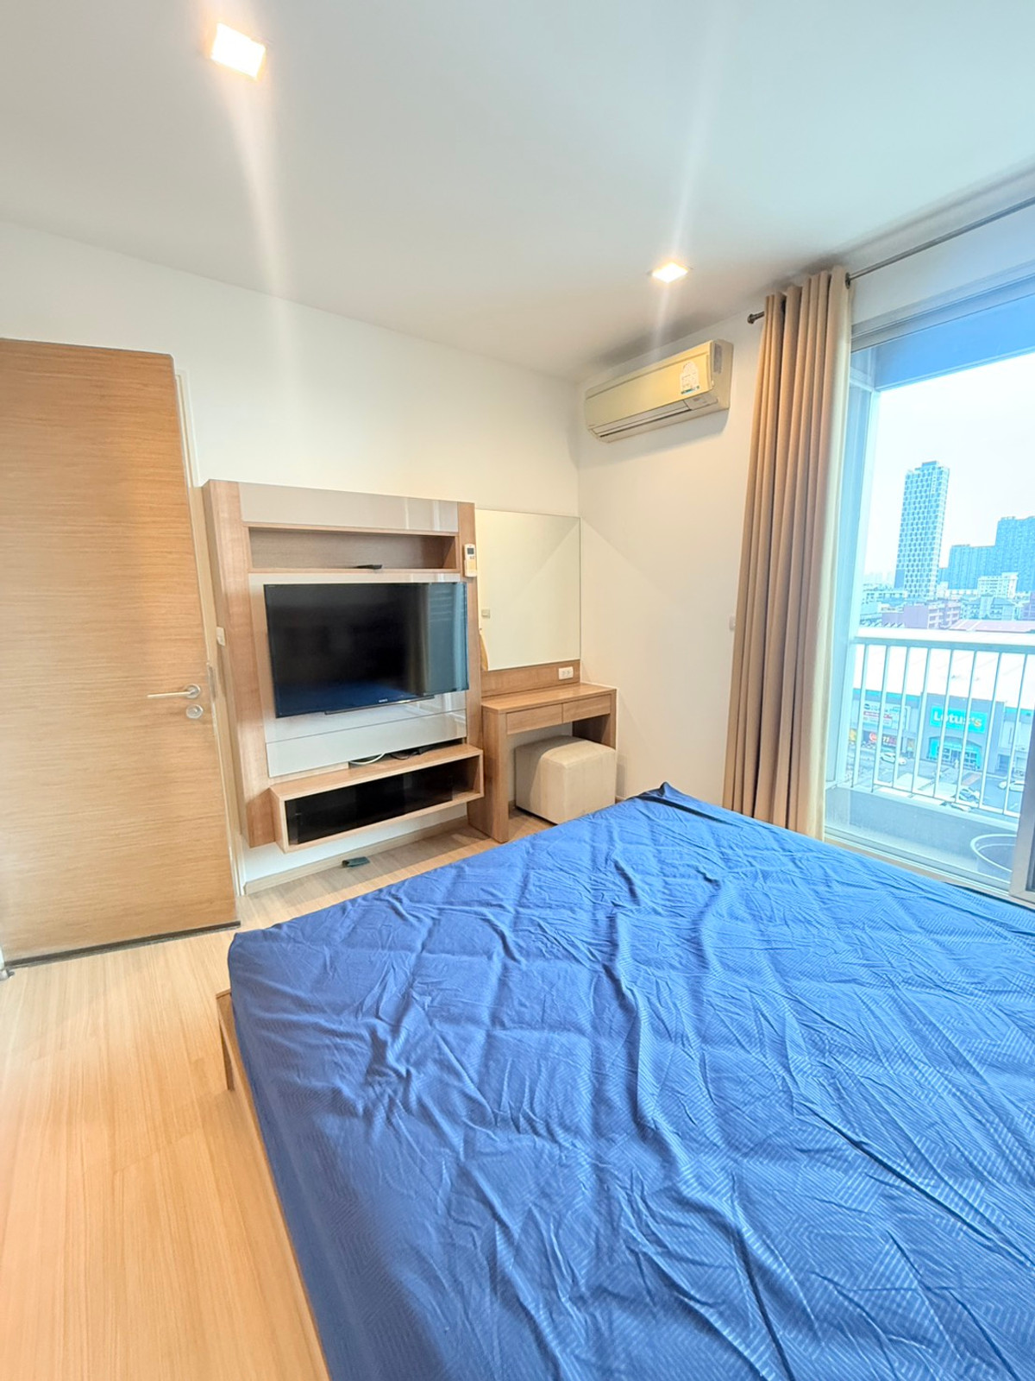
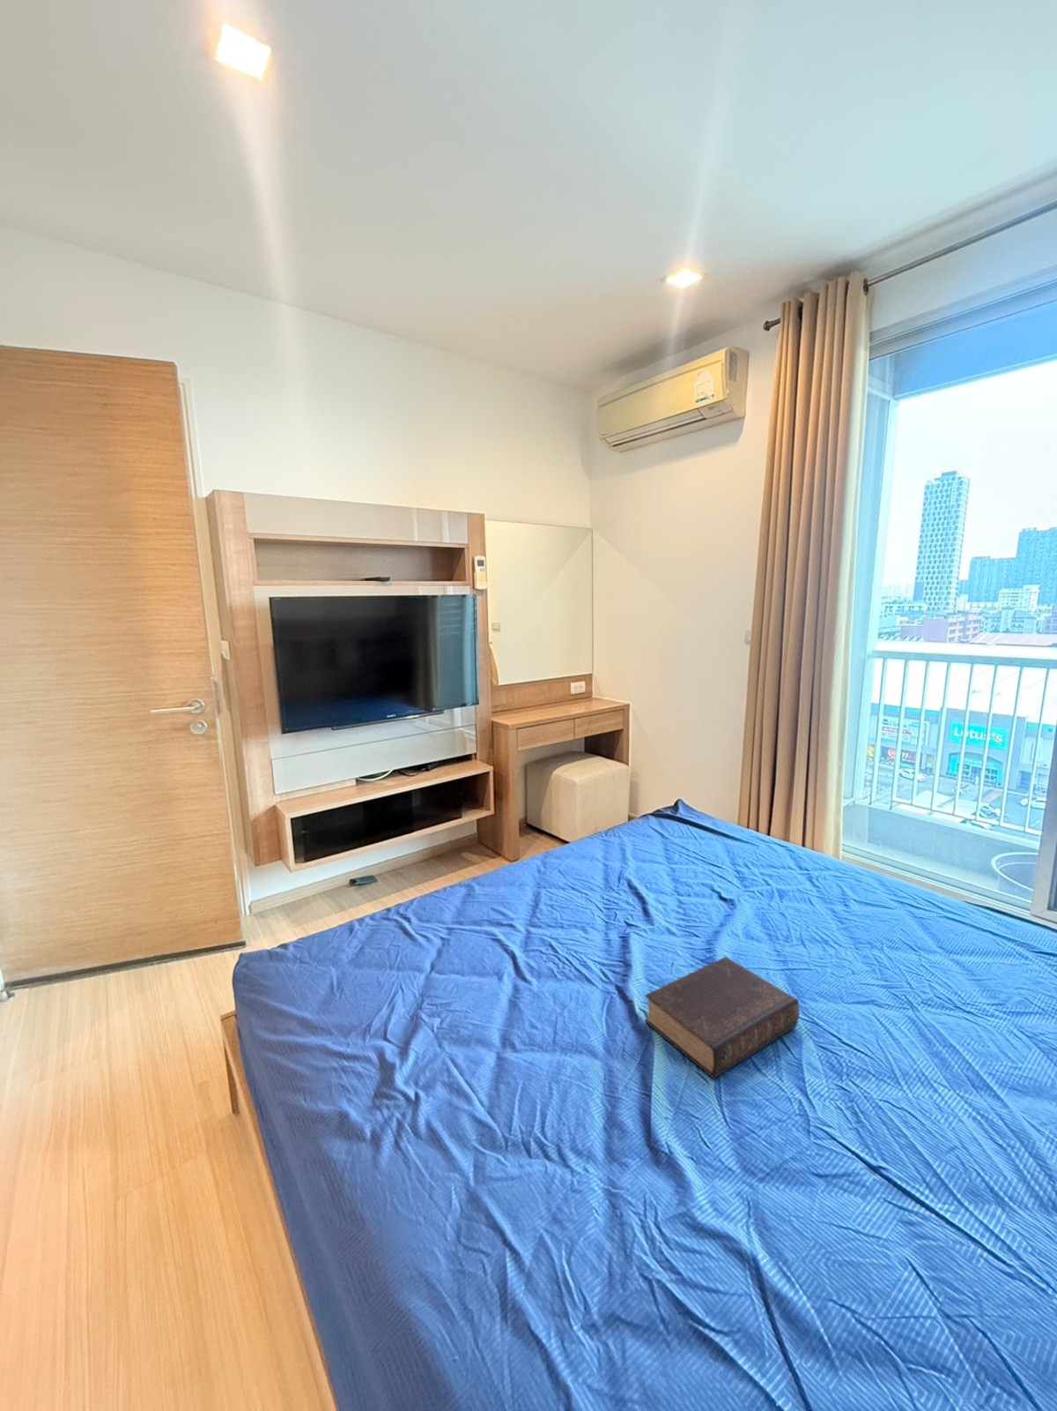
+ book [644,955,801,1080]
